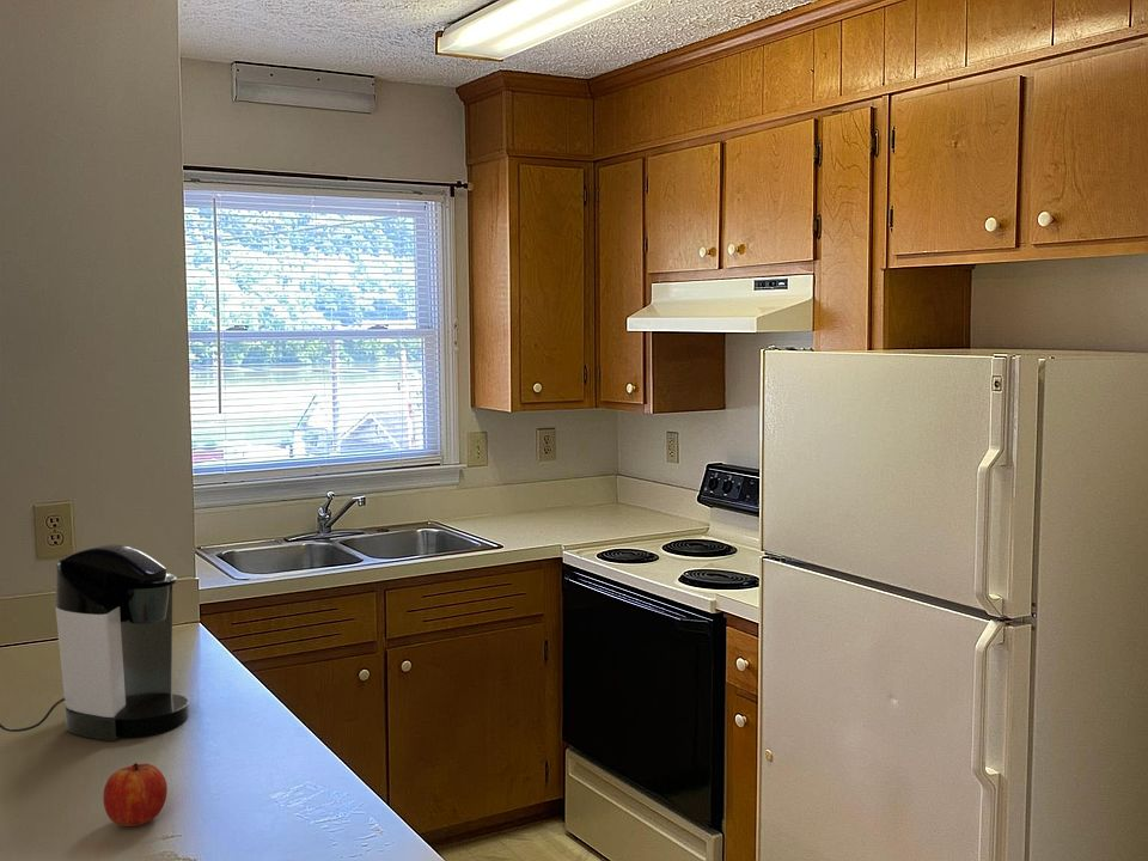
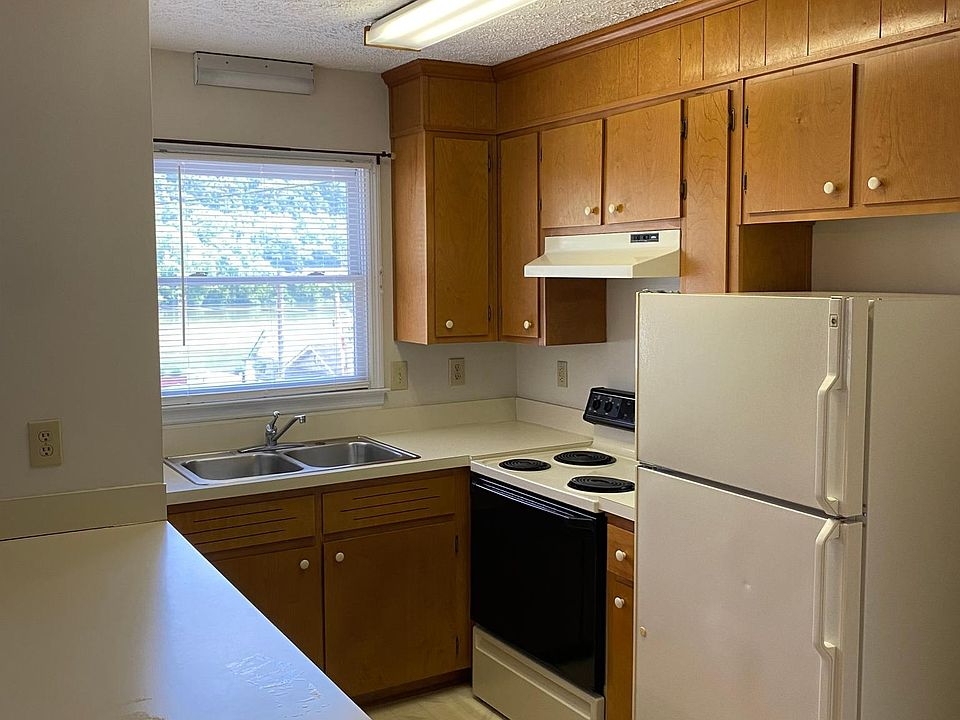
- coffee maker [0,543,190,741]
- fruit [102,762,169,828]
